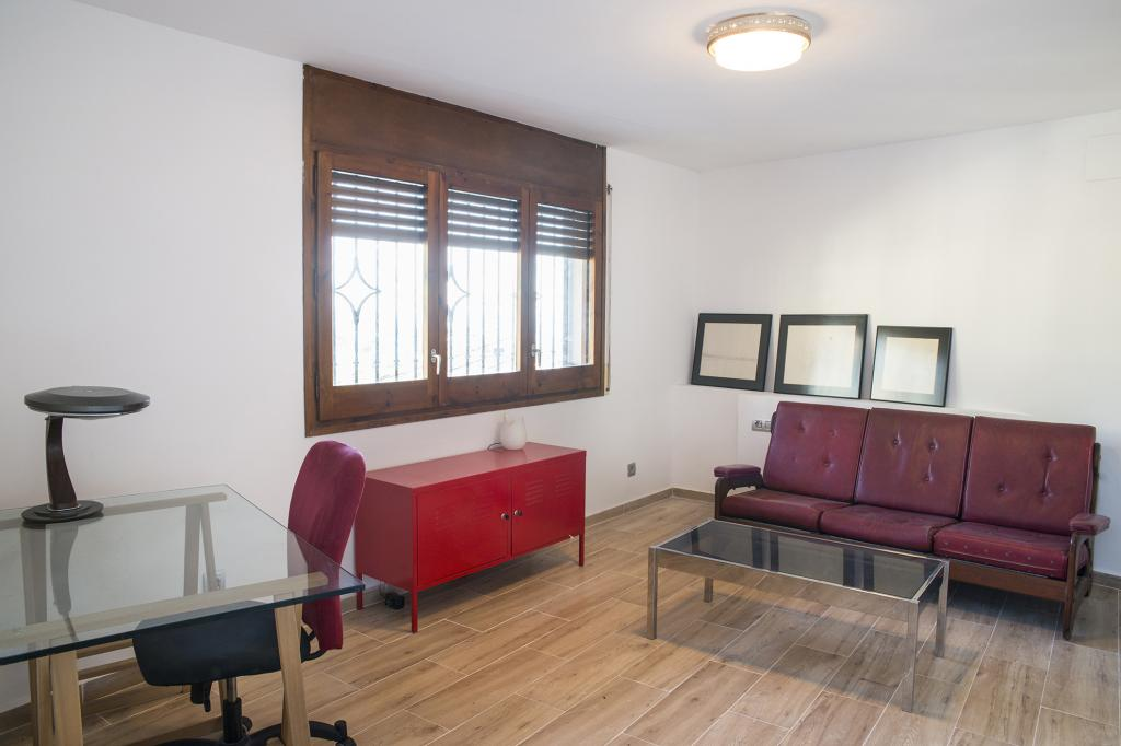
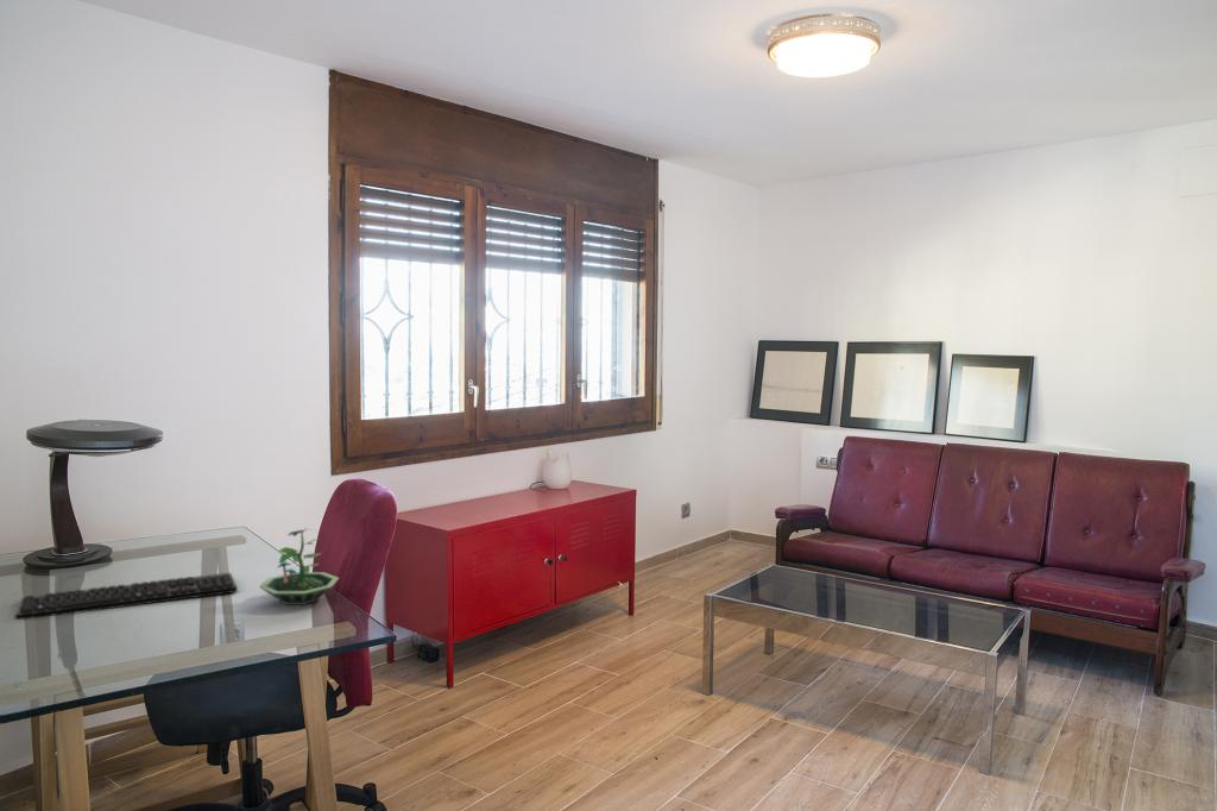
+ terrarium [258,528,340,606]
+ keyboard [14,572,239,621]
